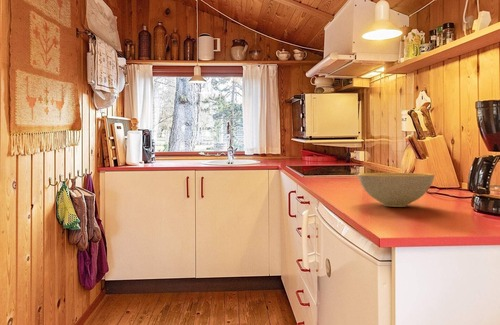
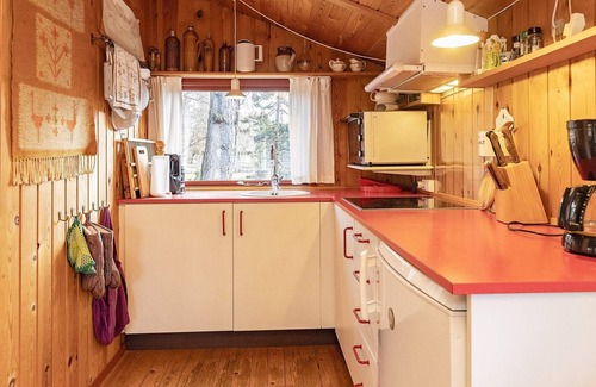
- bowl [357,172,436,208]
